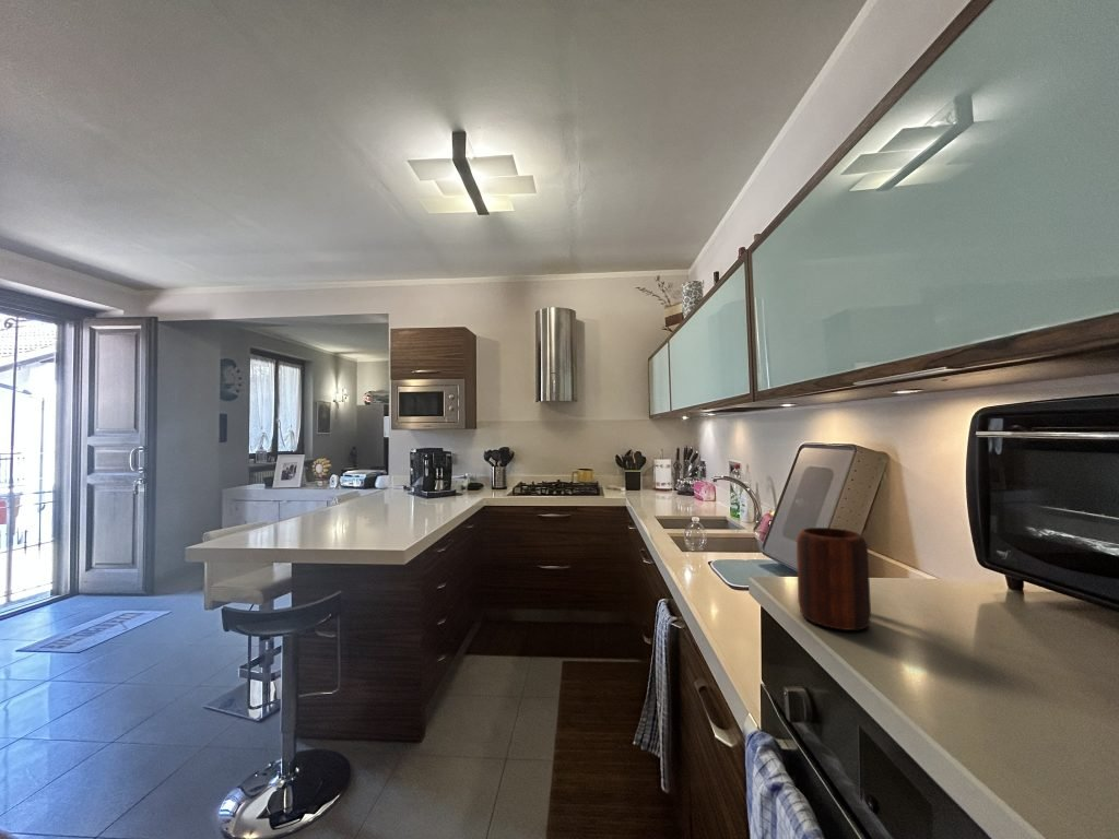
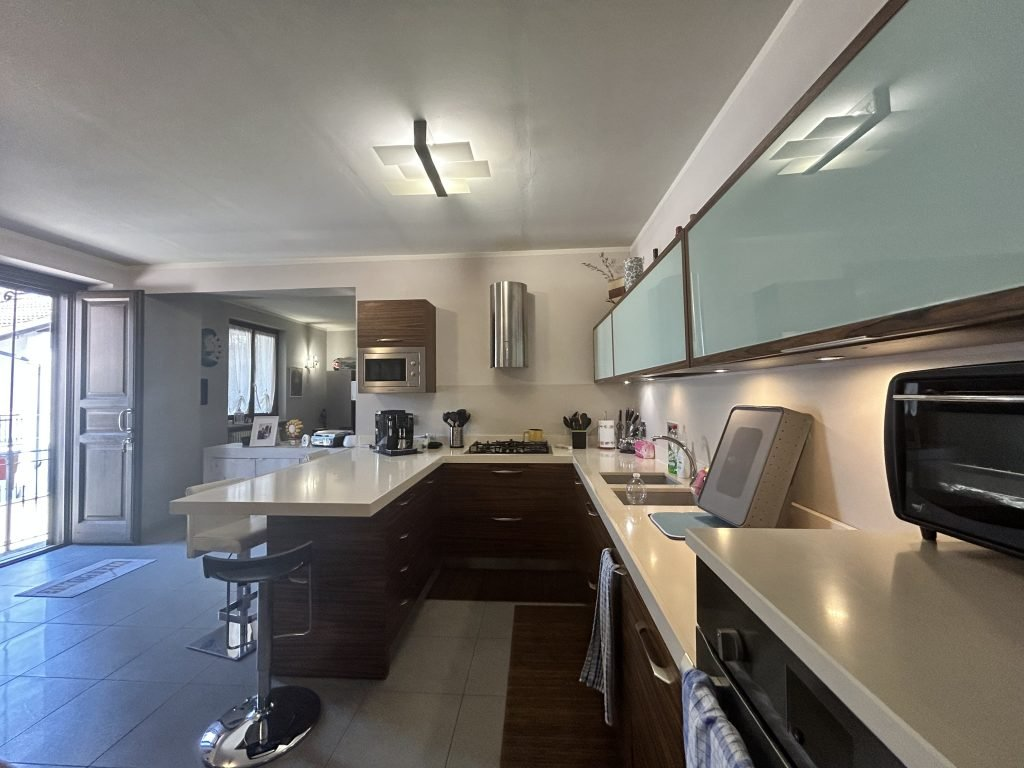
- mug [796,527,872,631]
